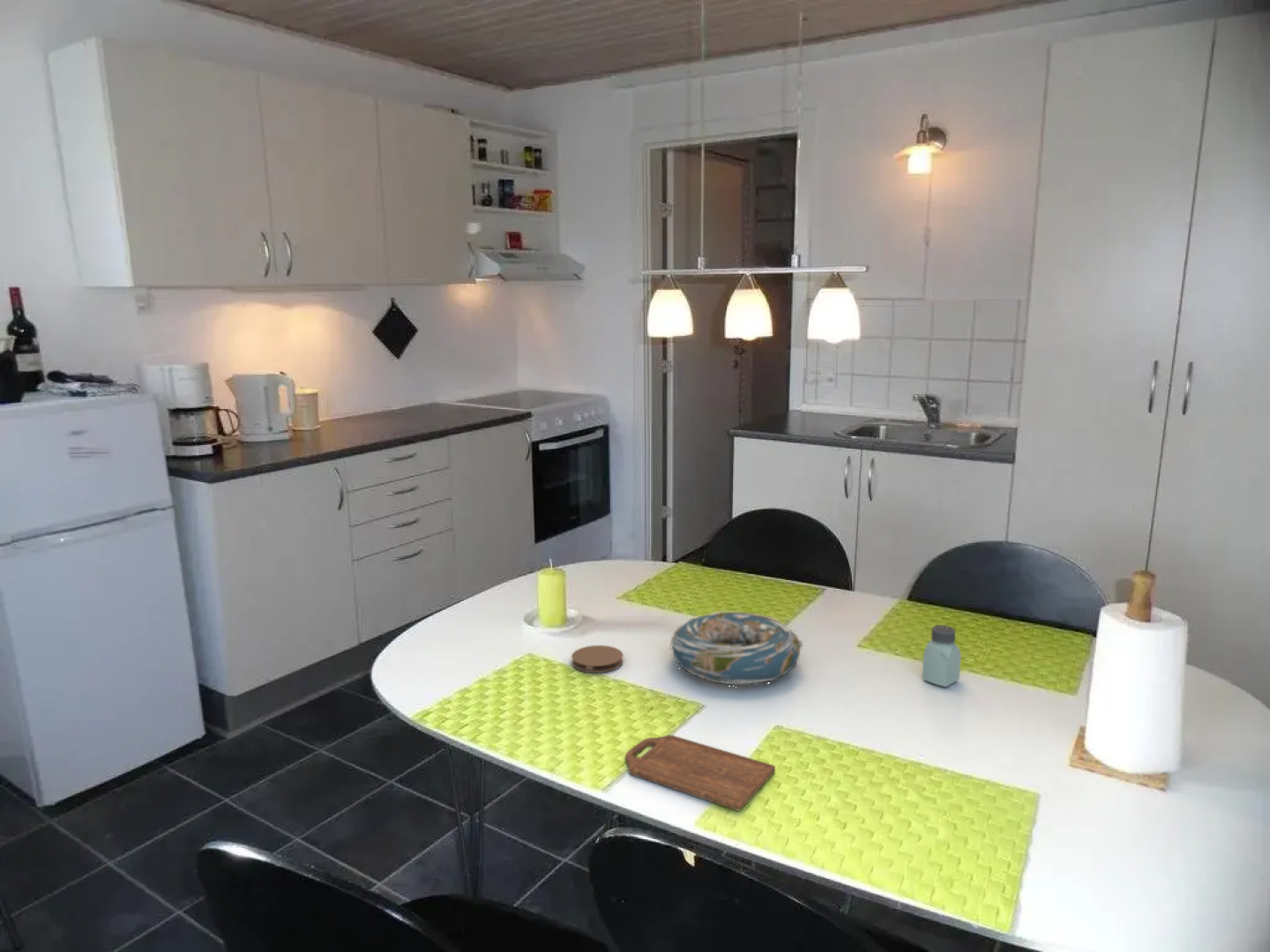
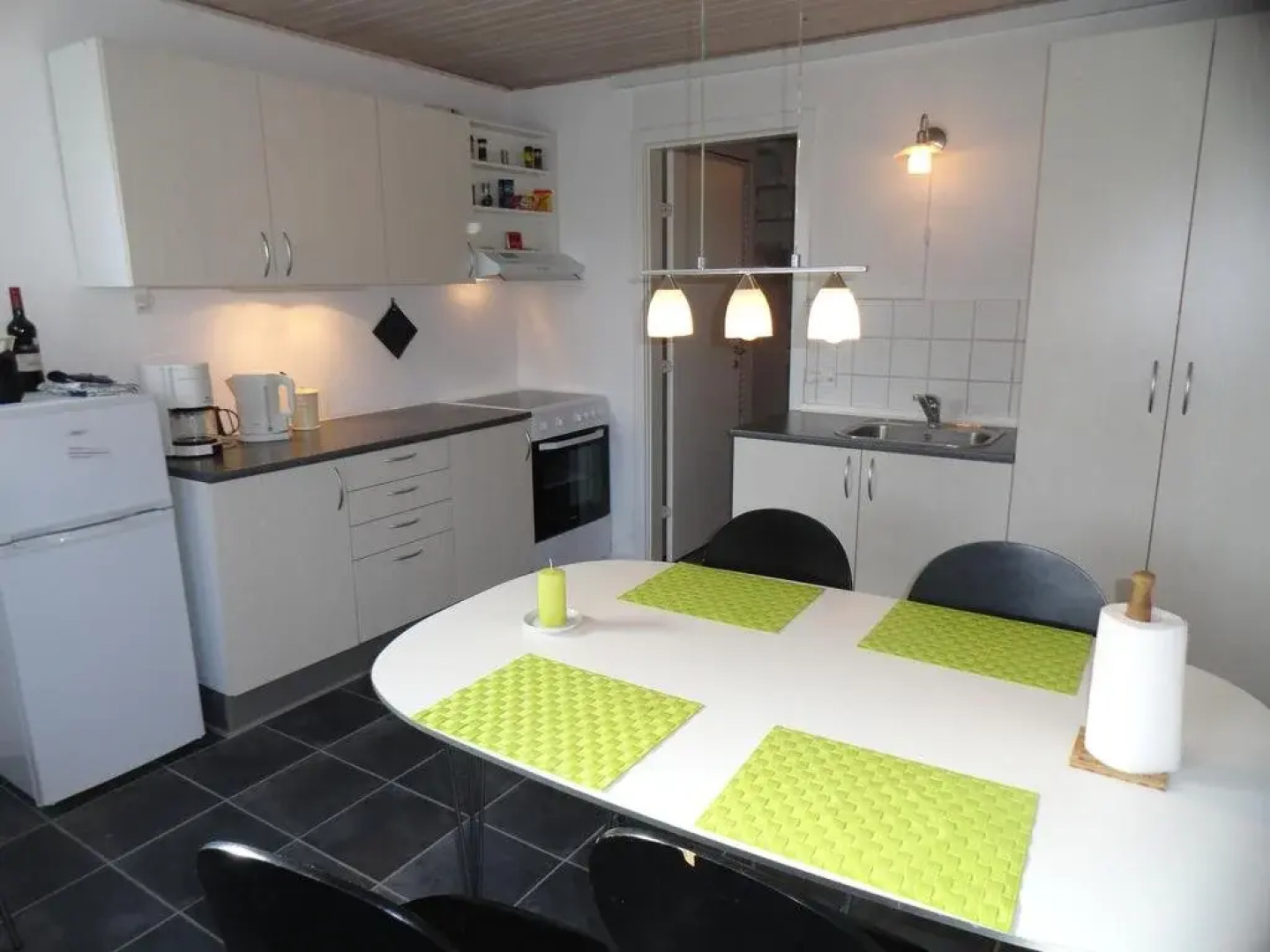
- decorative bowl [669,610,803,686]
- coaster [571,644,624,673]
- saltshaker [922,624,962,688]
- cutting board [624,734,776,811]
